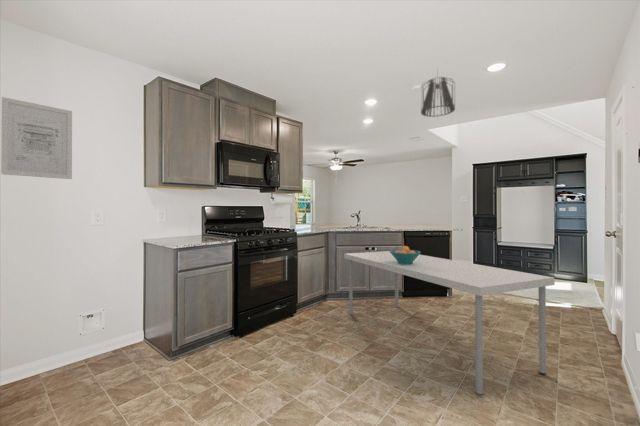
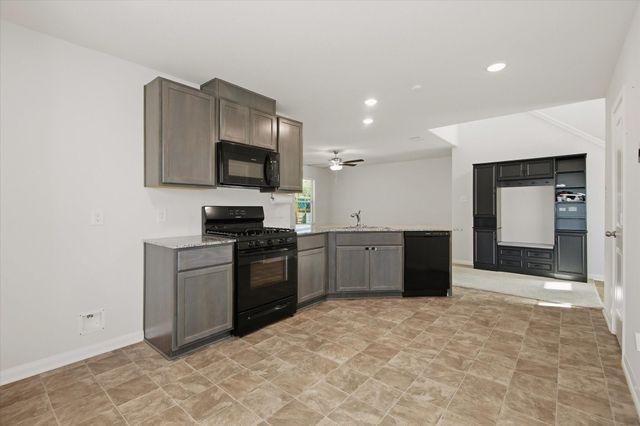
- fruit bowl [389,245,422,264]
- pendant light [420,67,456,118]
- wall art [0,96,73,180]
- dining table [343,250,556,396]
